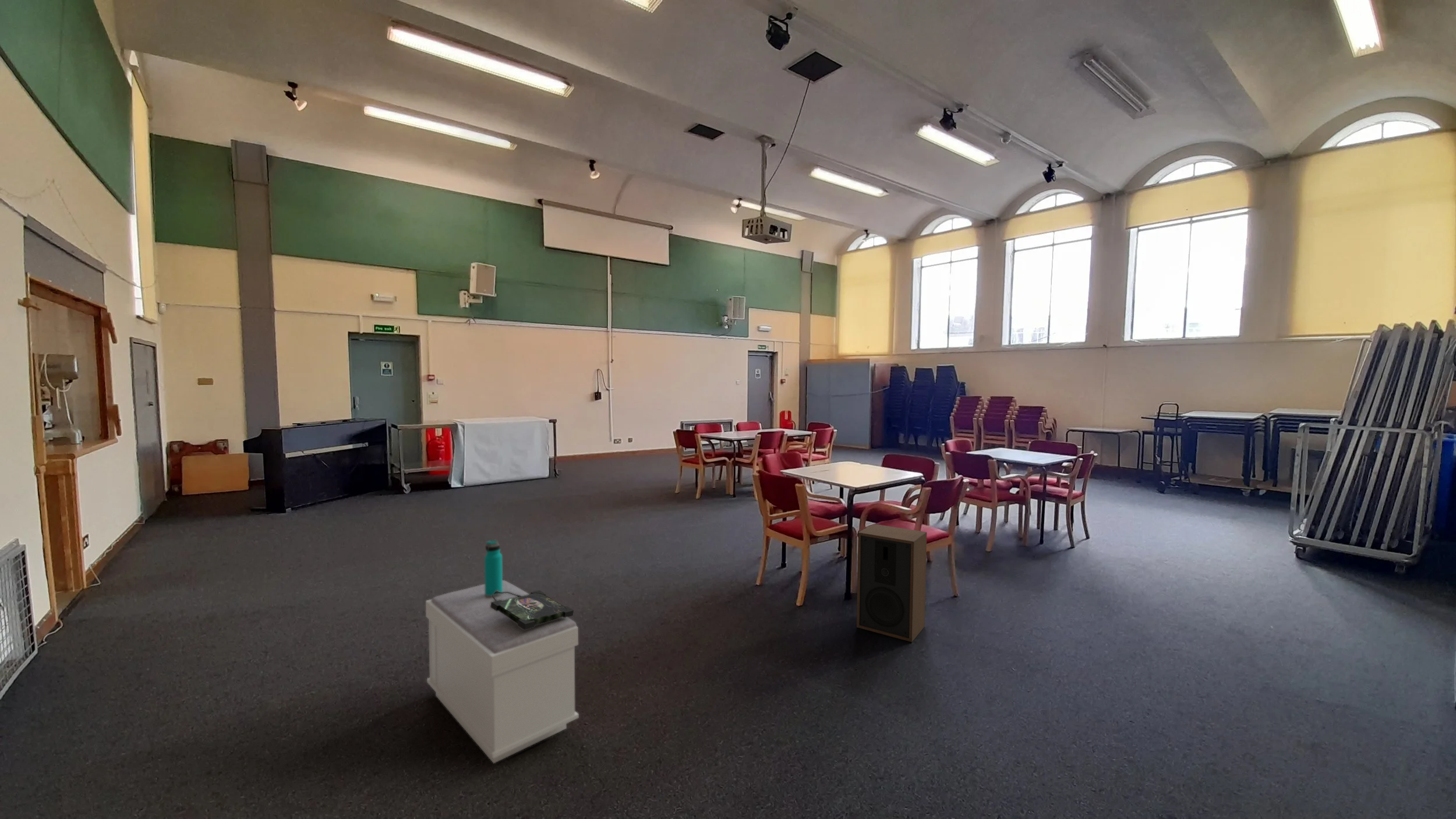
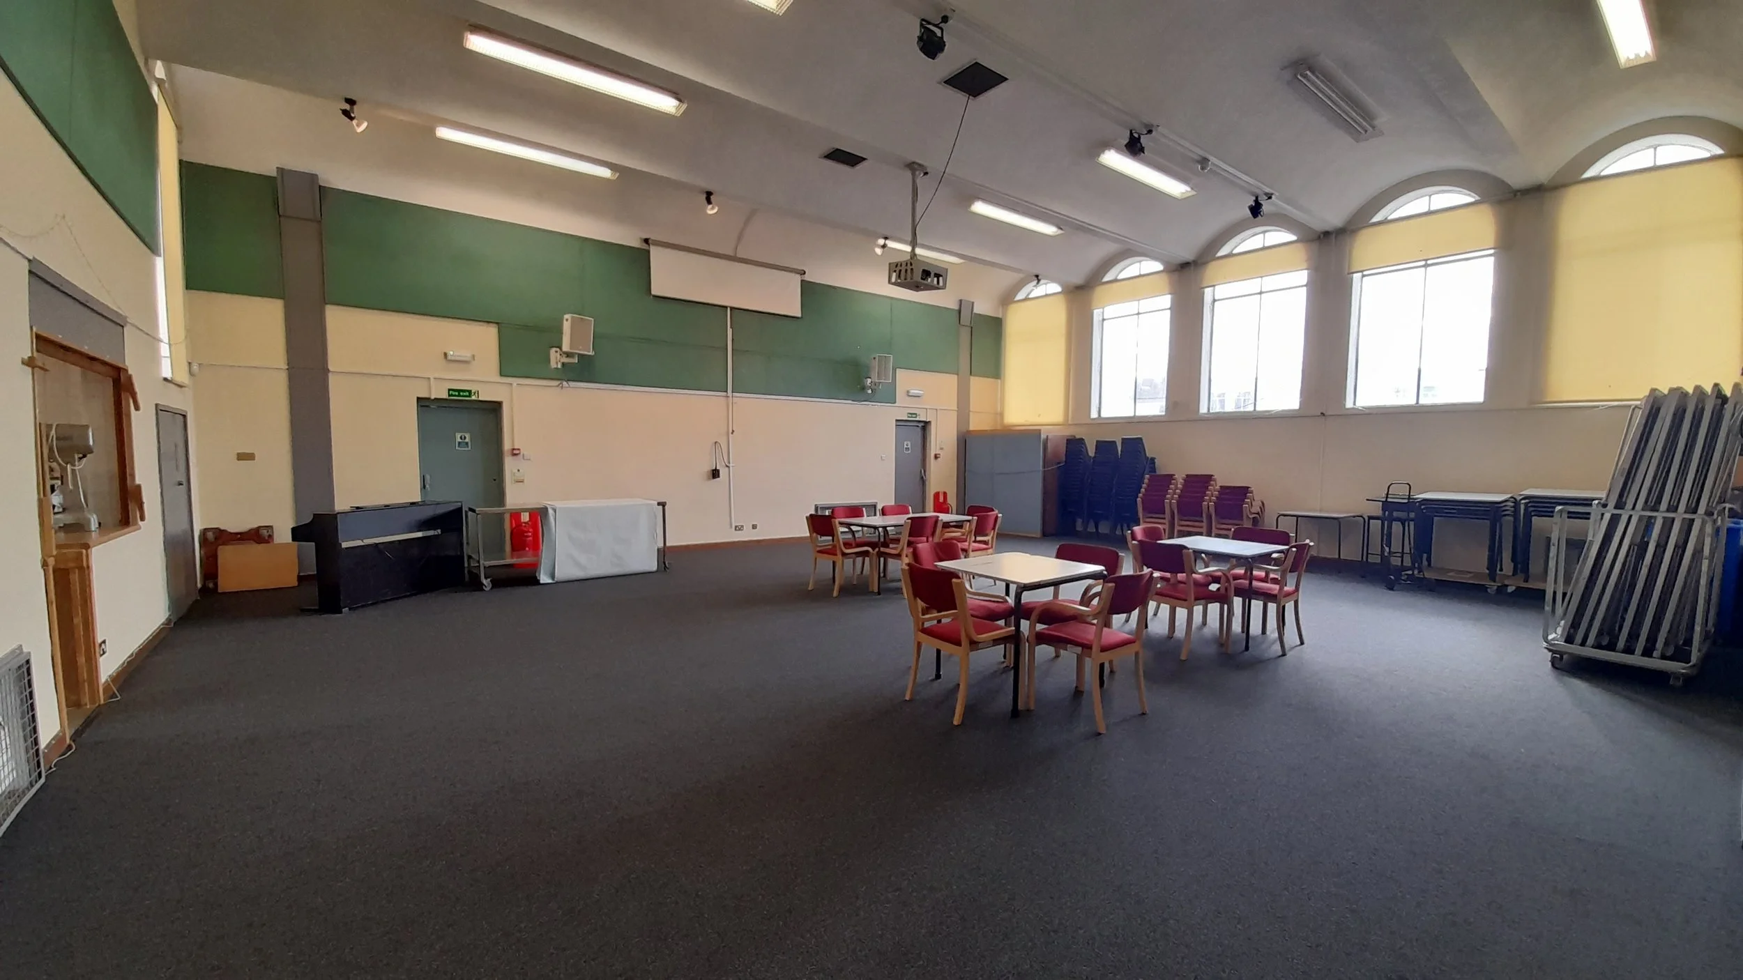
- bench [425,580,579,764]
- photo frame [490,589,574,630]
- water bottle [484,539,503,598]
- speaker [856,524,927,643]
